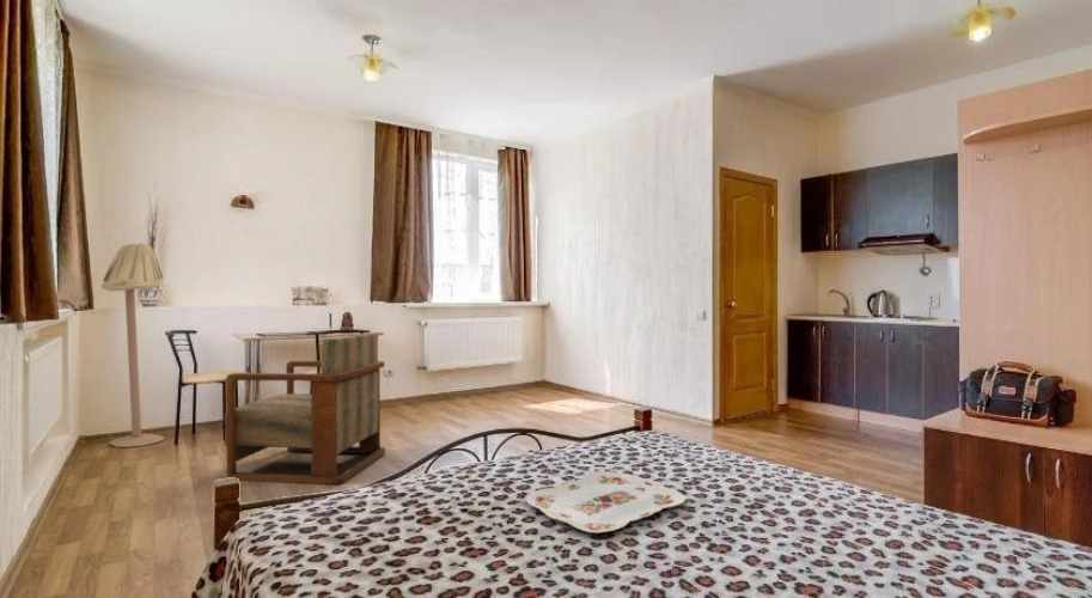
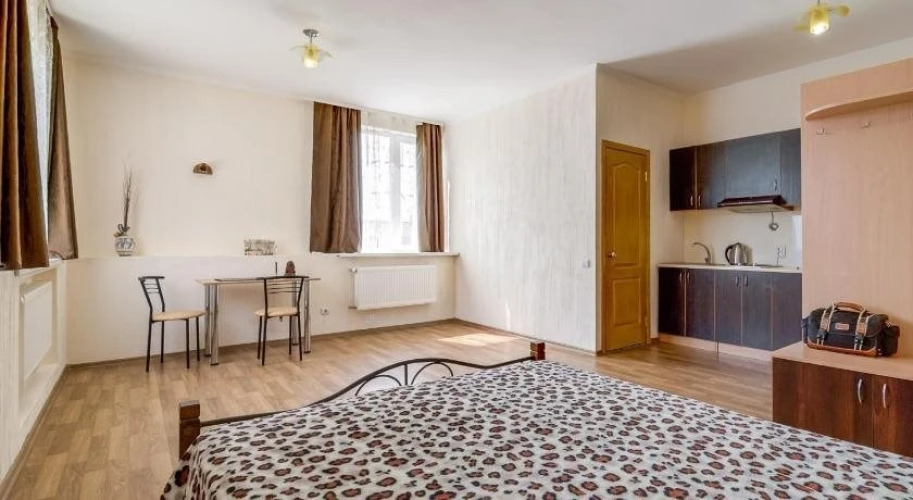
- armchair [224,331,386,486]
- floor lamp [100,242,166,448]
- serving tray [525,471,687,533]
